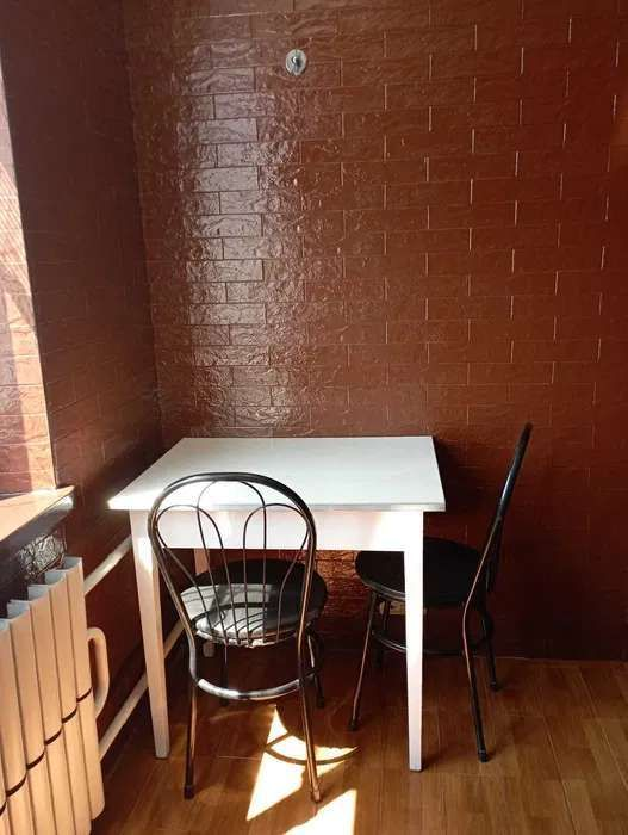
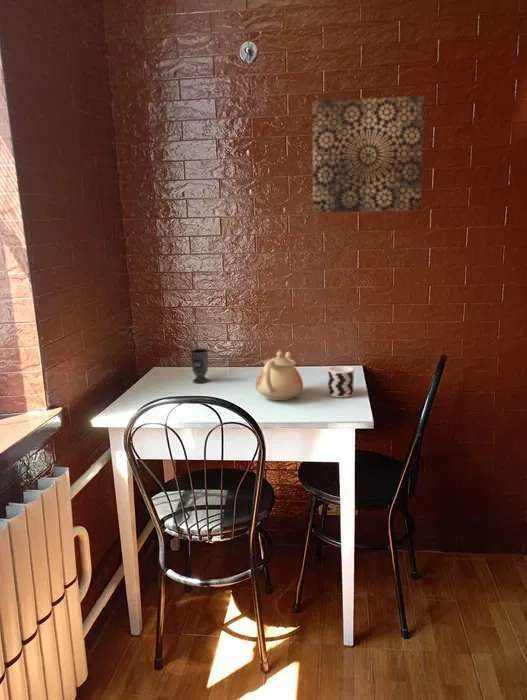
+ teapot [255,349,304,401]
+ cup [190,348,210,384]
+ wall art [312,95,425,213]
+ cup [327,365,355,398]
